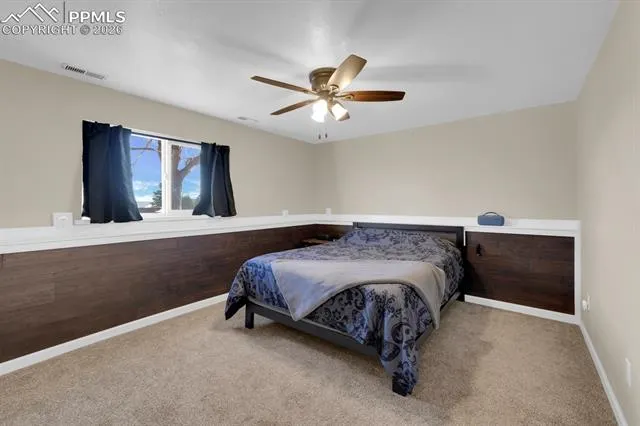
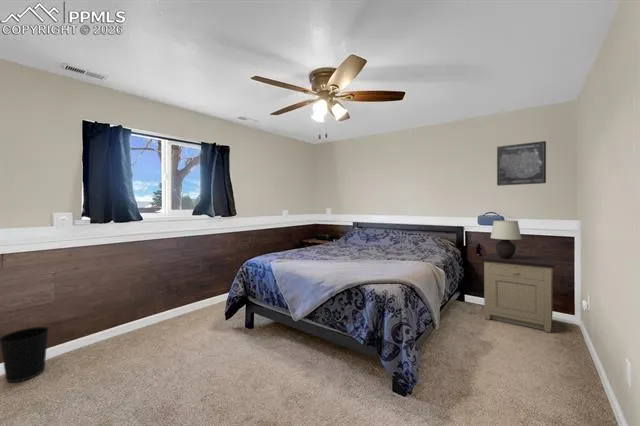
+ nightstand [481,252,556,333]
+ wall art [496,140,547,187]
+ table lamp [489,219,522,259]
+ wastebasket [0,326,50,383]
